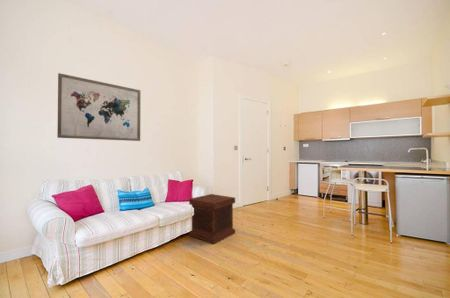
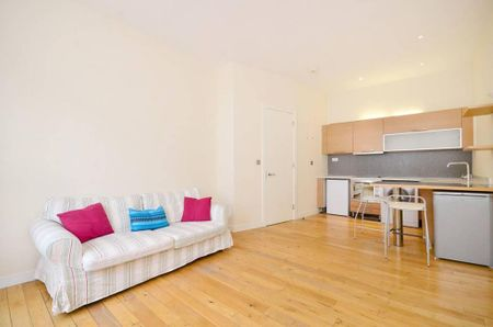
- wall art [56,72,142,142]
- side table [188,193,236,245]
